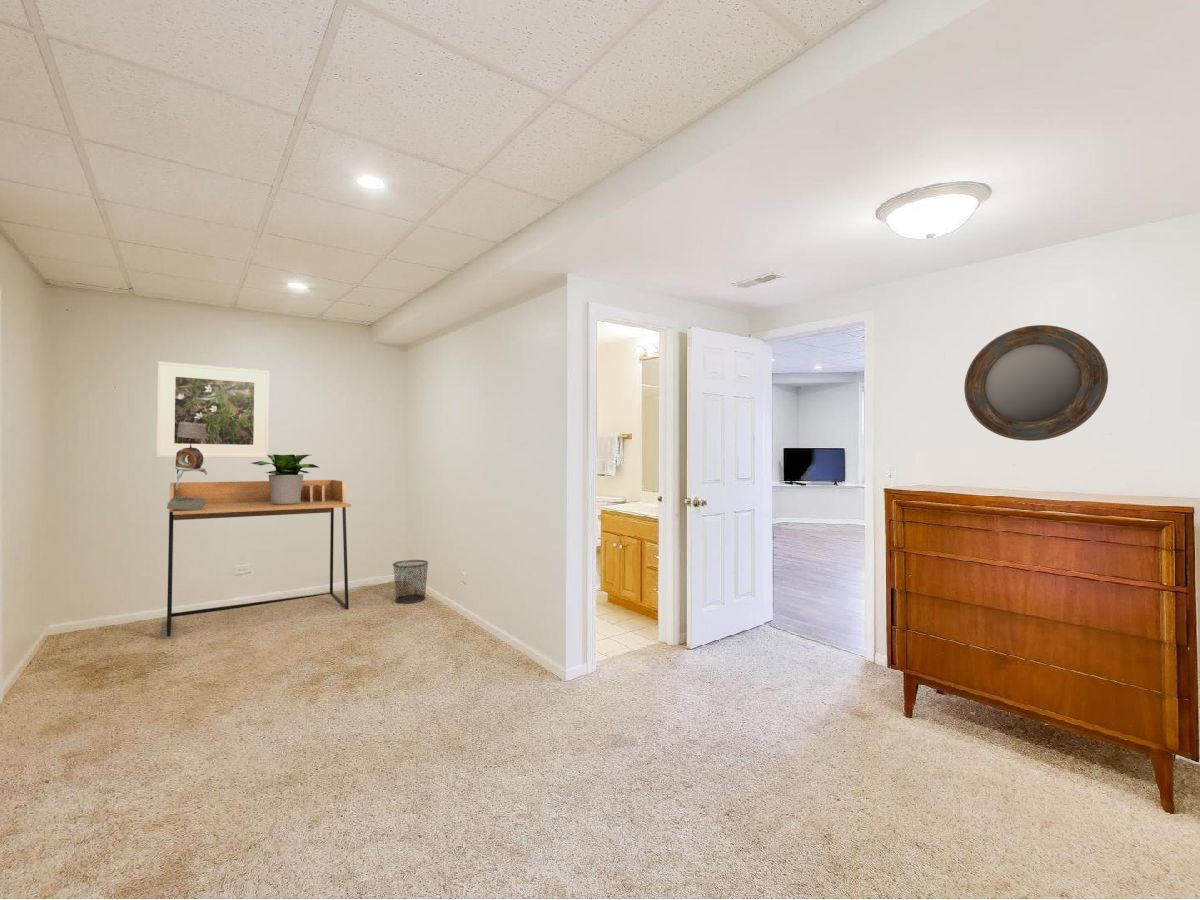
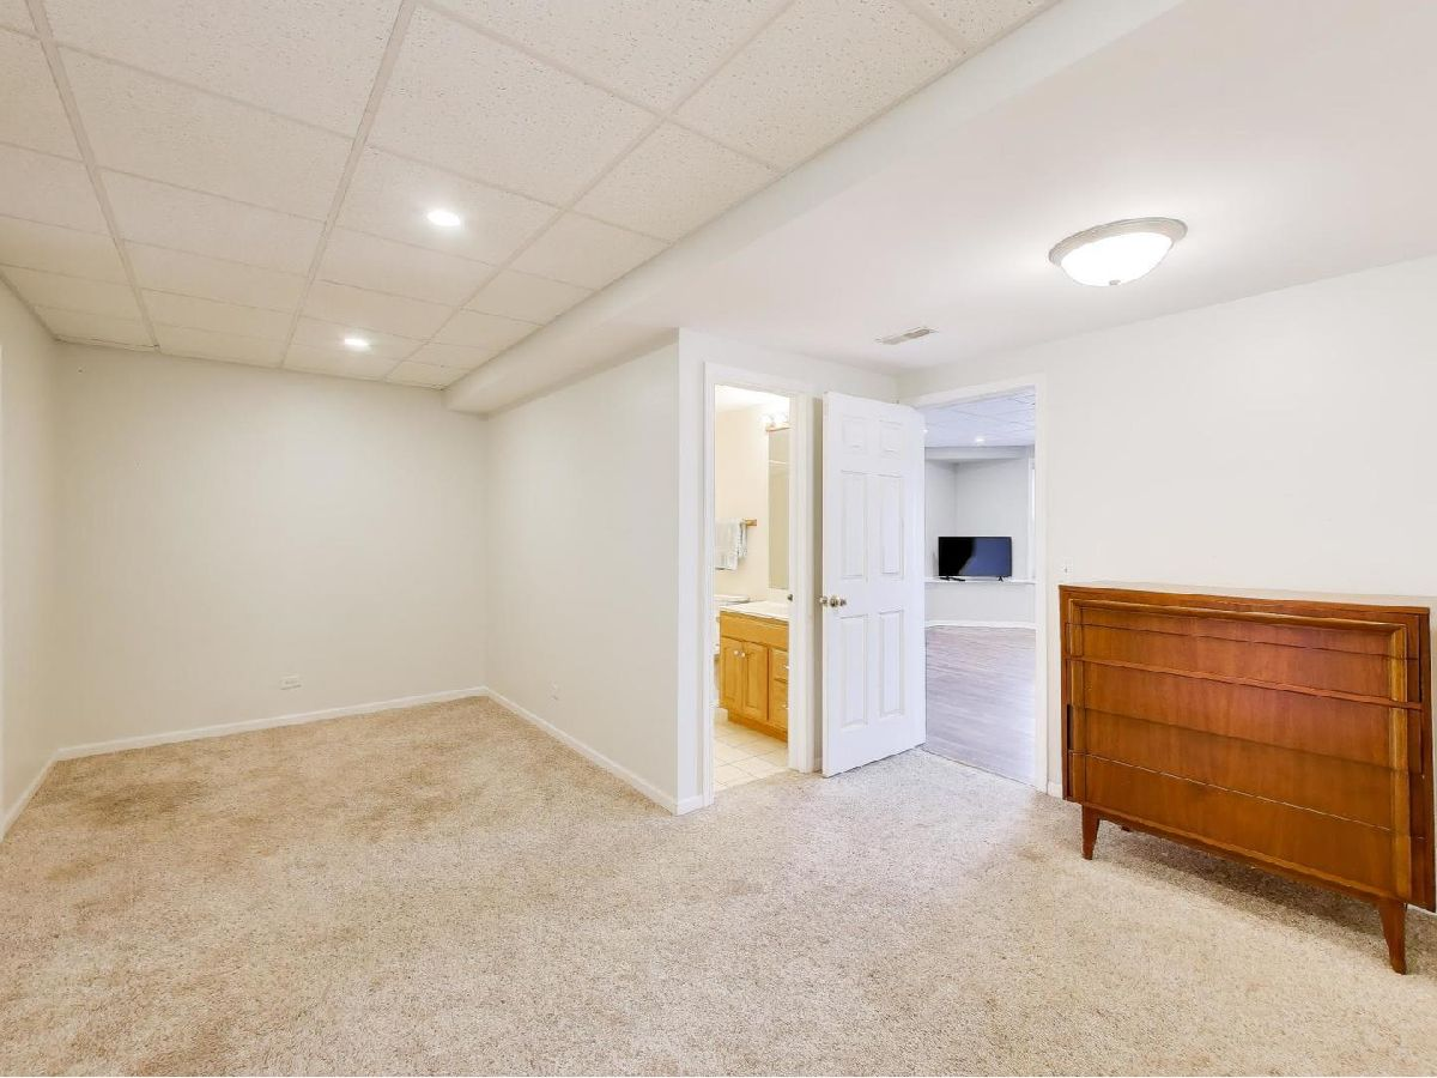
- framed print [155,361,270,459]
- waste bin [391,559,429,604]
- potted plant [251,453,321,505]
- table lamp [166,422,208,510]
- home mirror [963,324,1109,442]
- desk [166,479,352,638]
